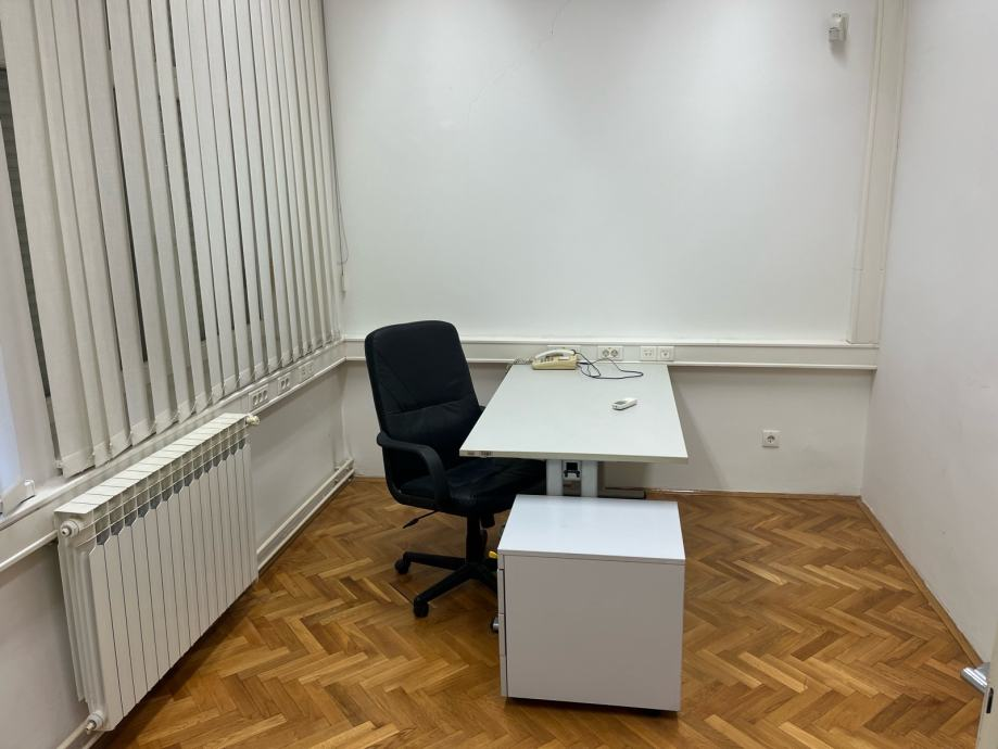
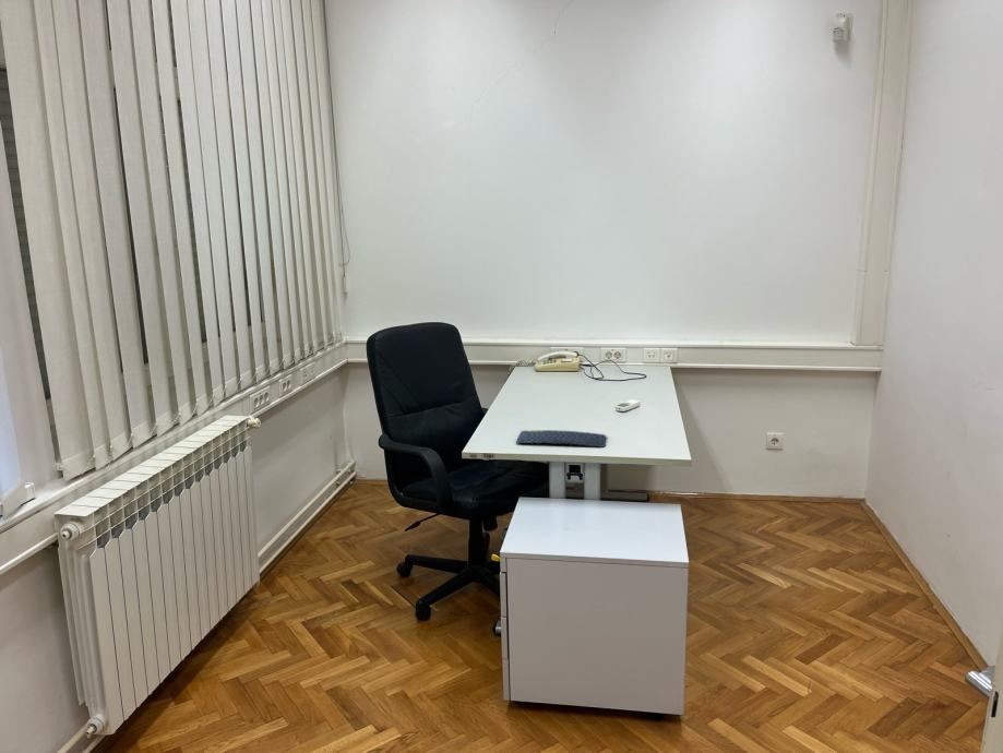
+ keyboard [515,429,607,449]
